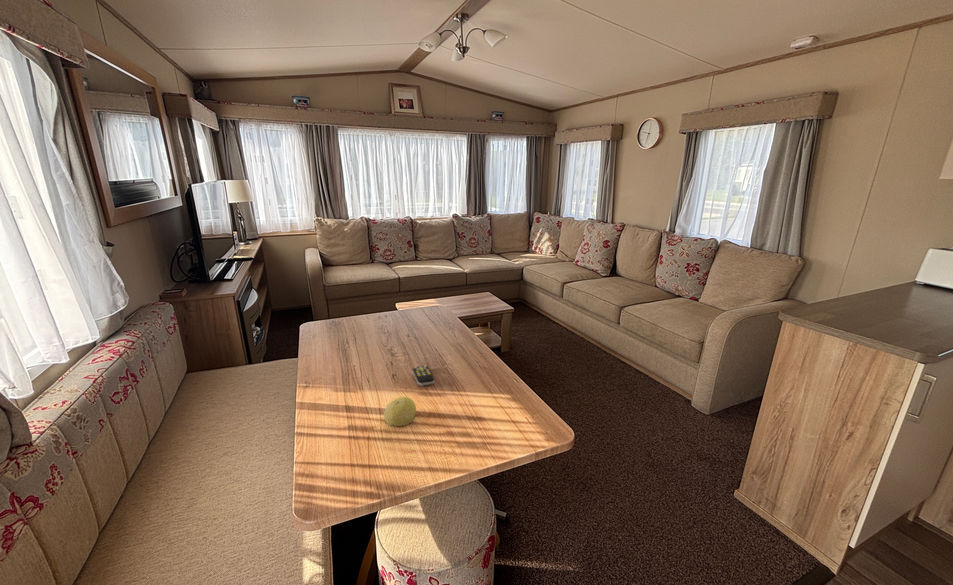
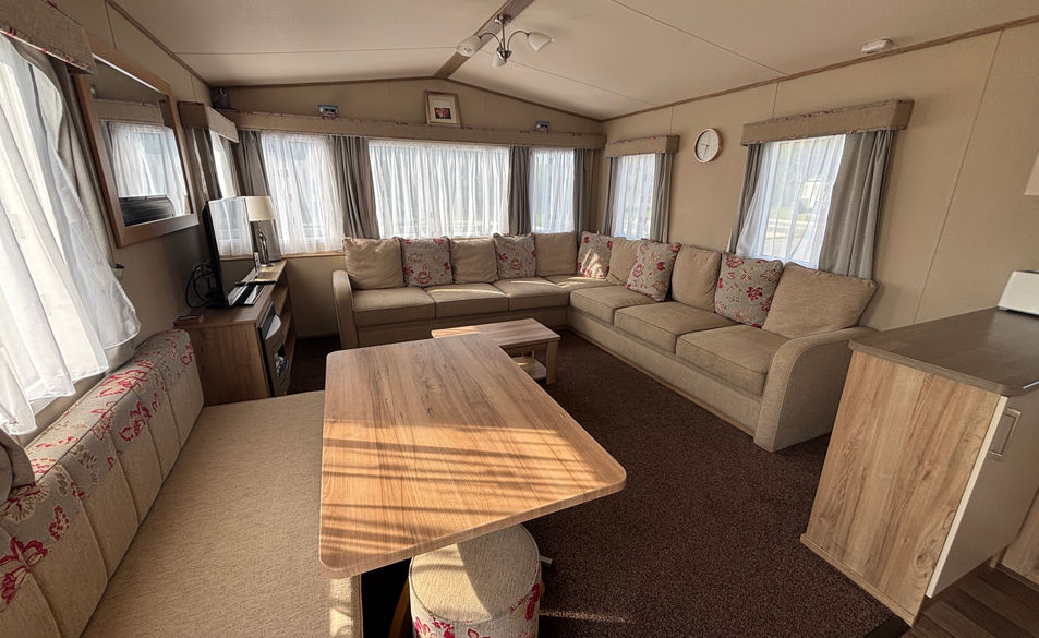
- fruit [383,395,417,427]
- remote control [412,364,436,387]
